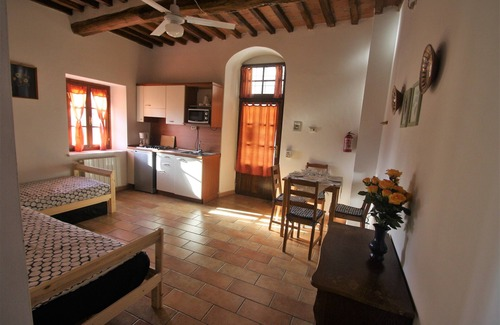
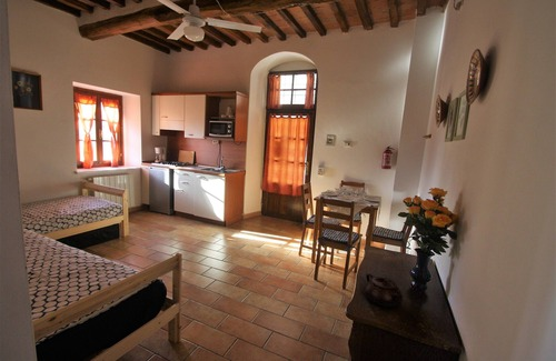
+ teapot [363,272,404,308]
